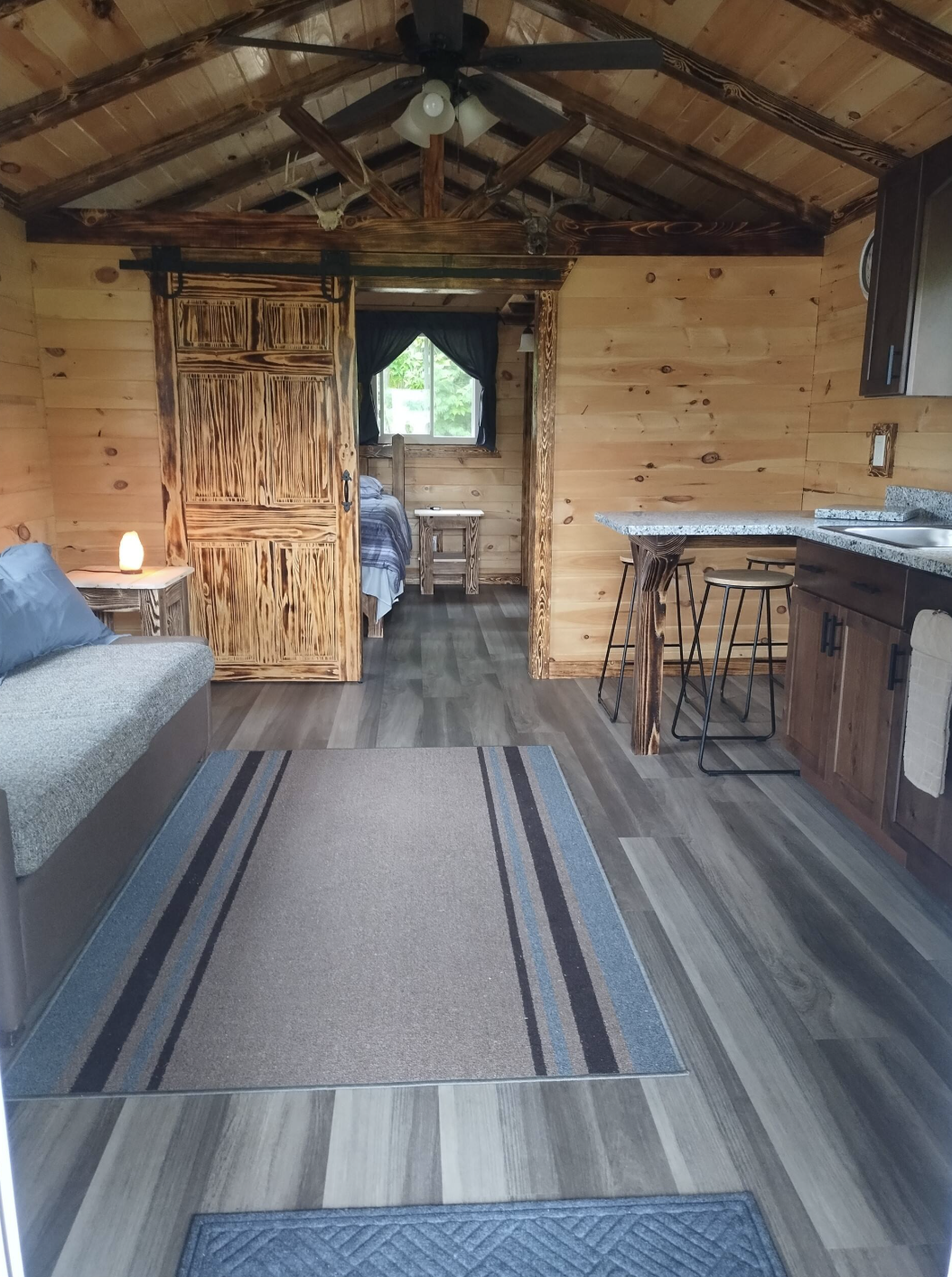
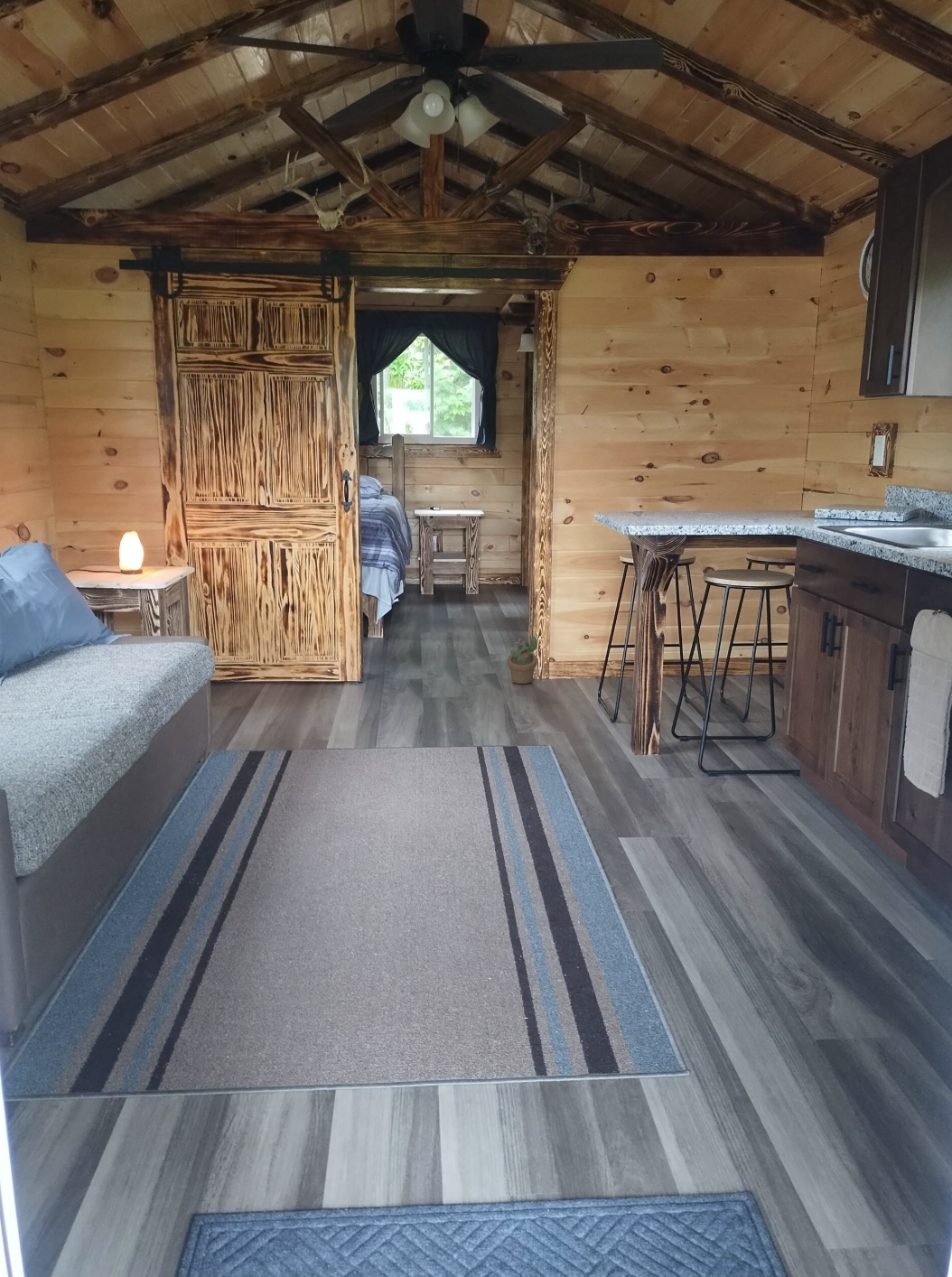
+ decorative plant [507,636,538,685]
